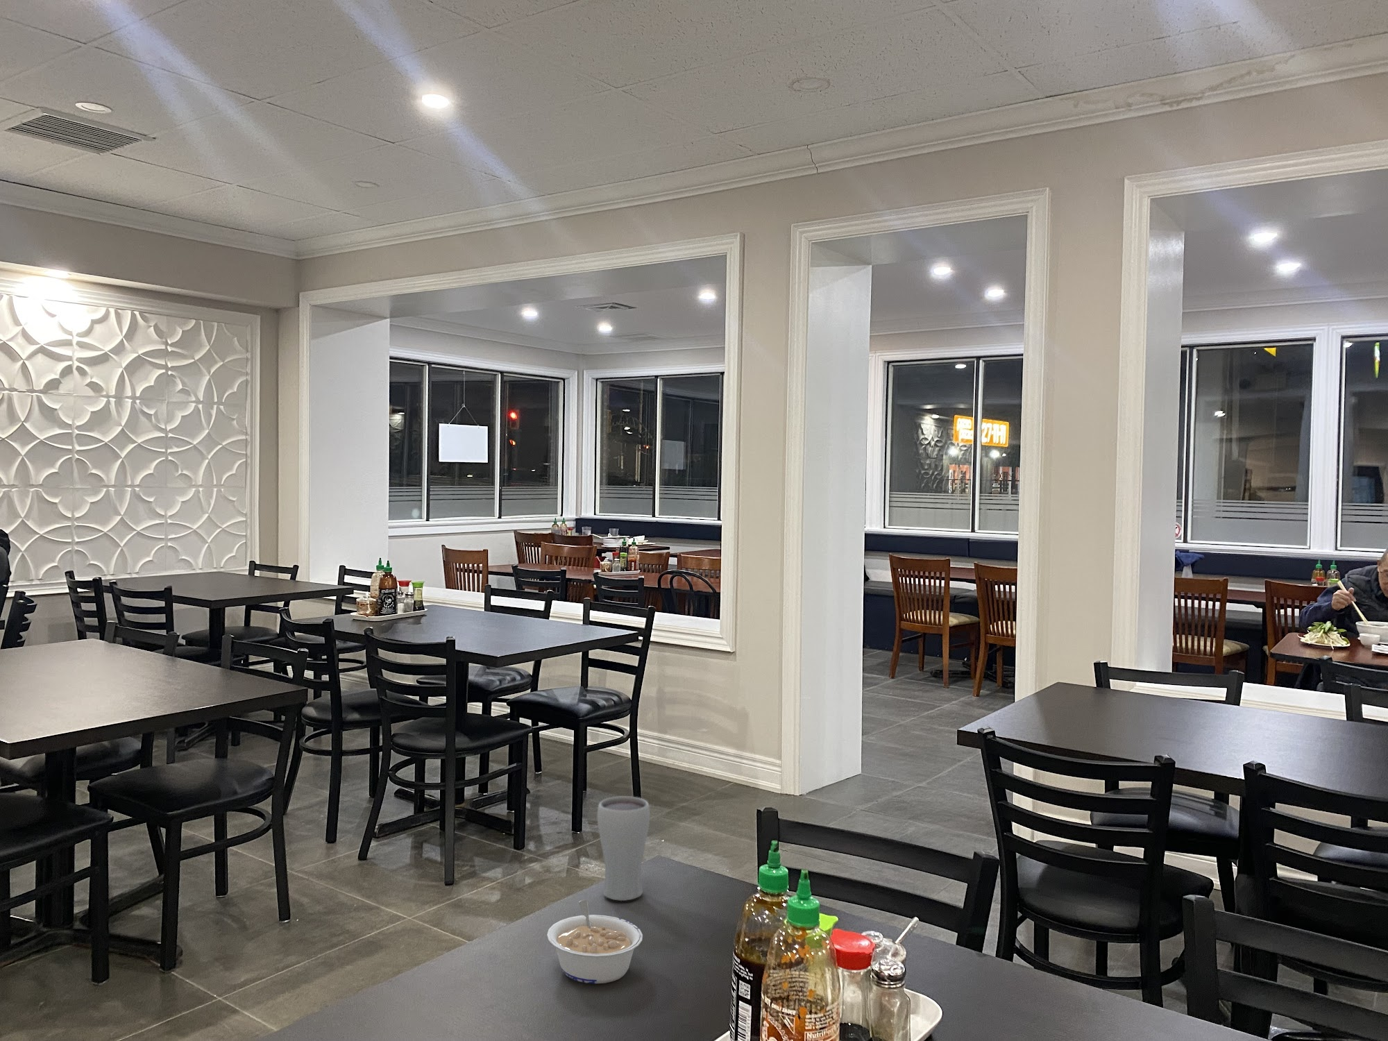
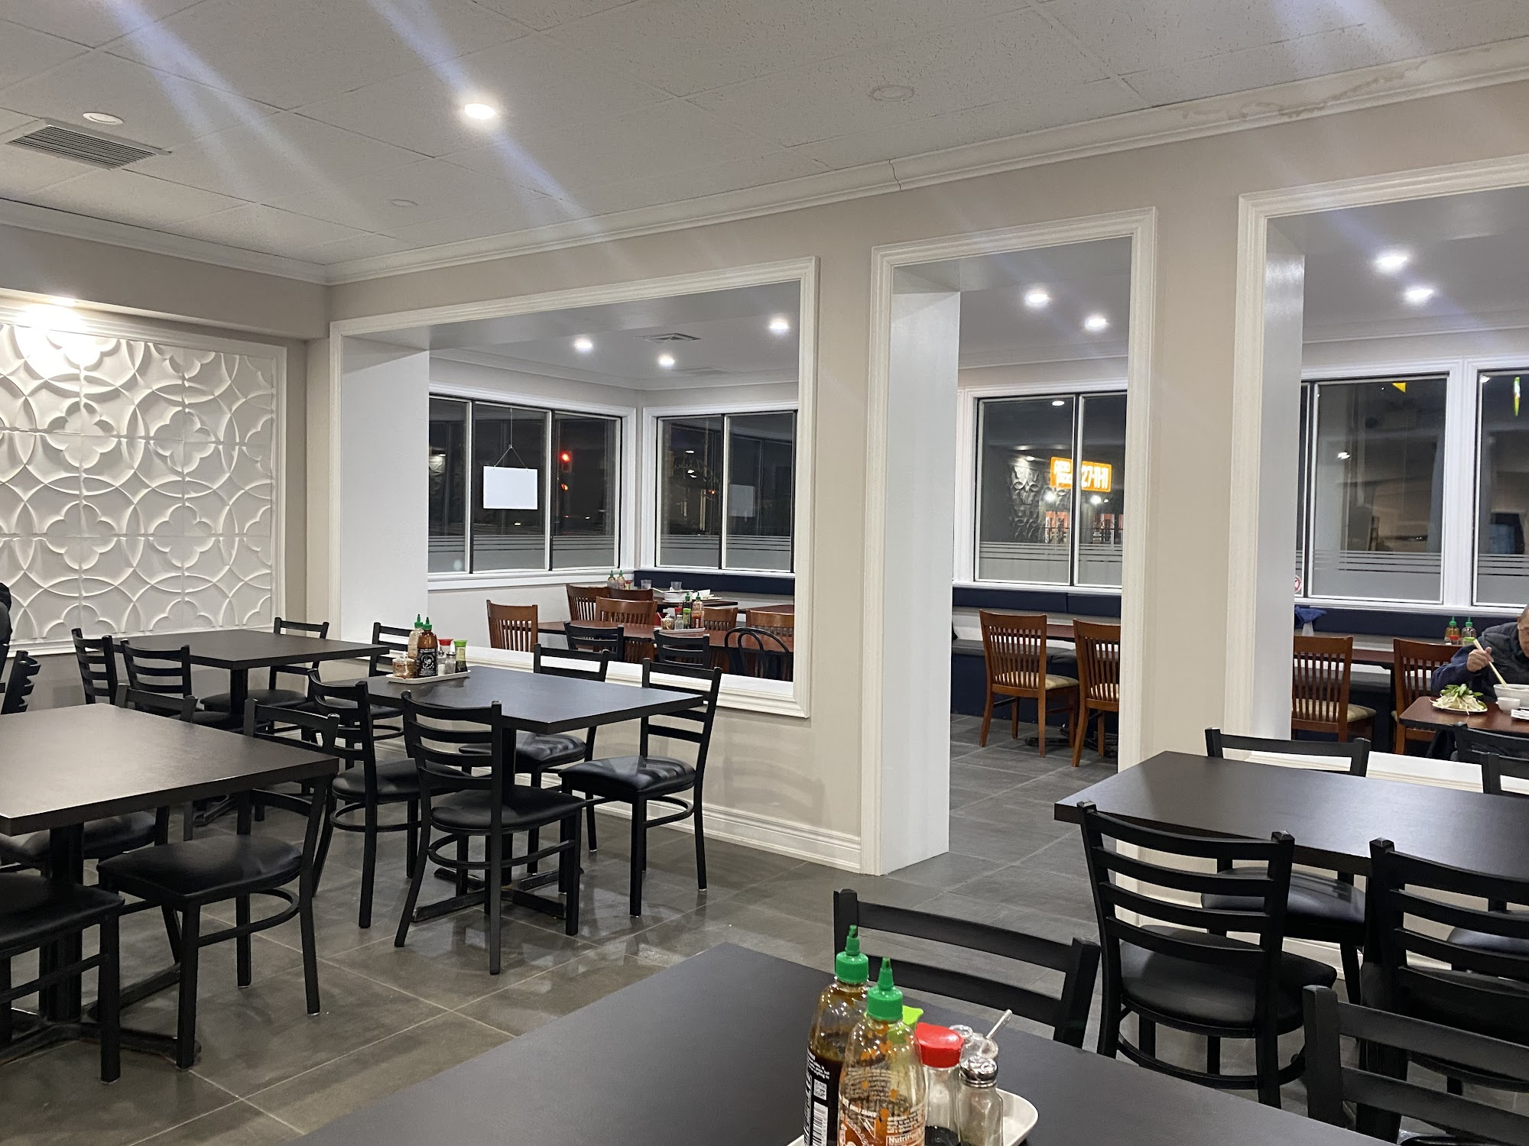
- drinking glass [597,795,651,901]
- legume [546,900,644,984]
